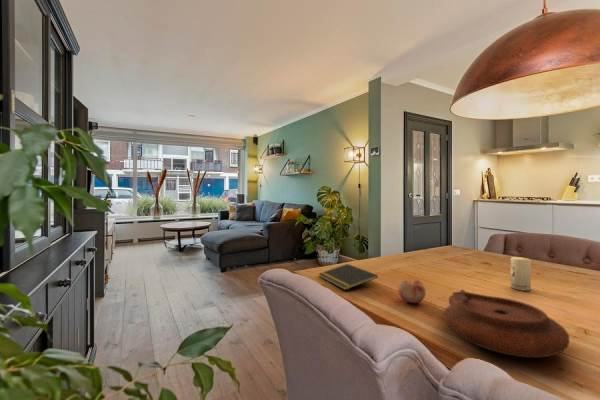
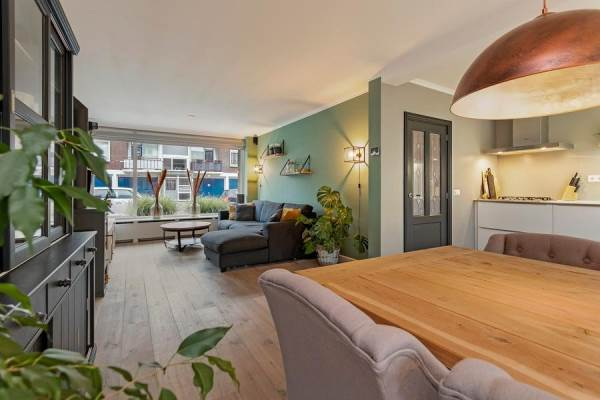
- fruit [397,278,427,304]
- candle [510,256,532,292]
- plate [443,289,570,358]
- notepad [318,263,379,291]
